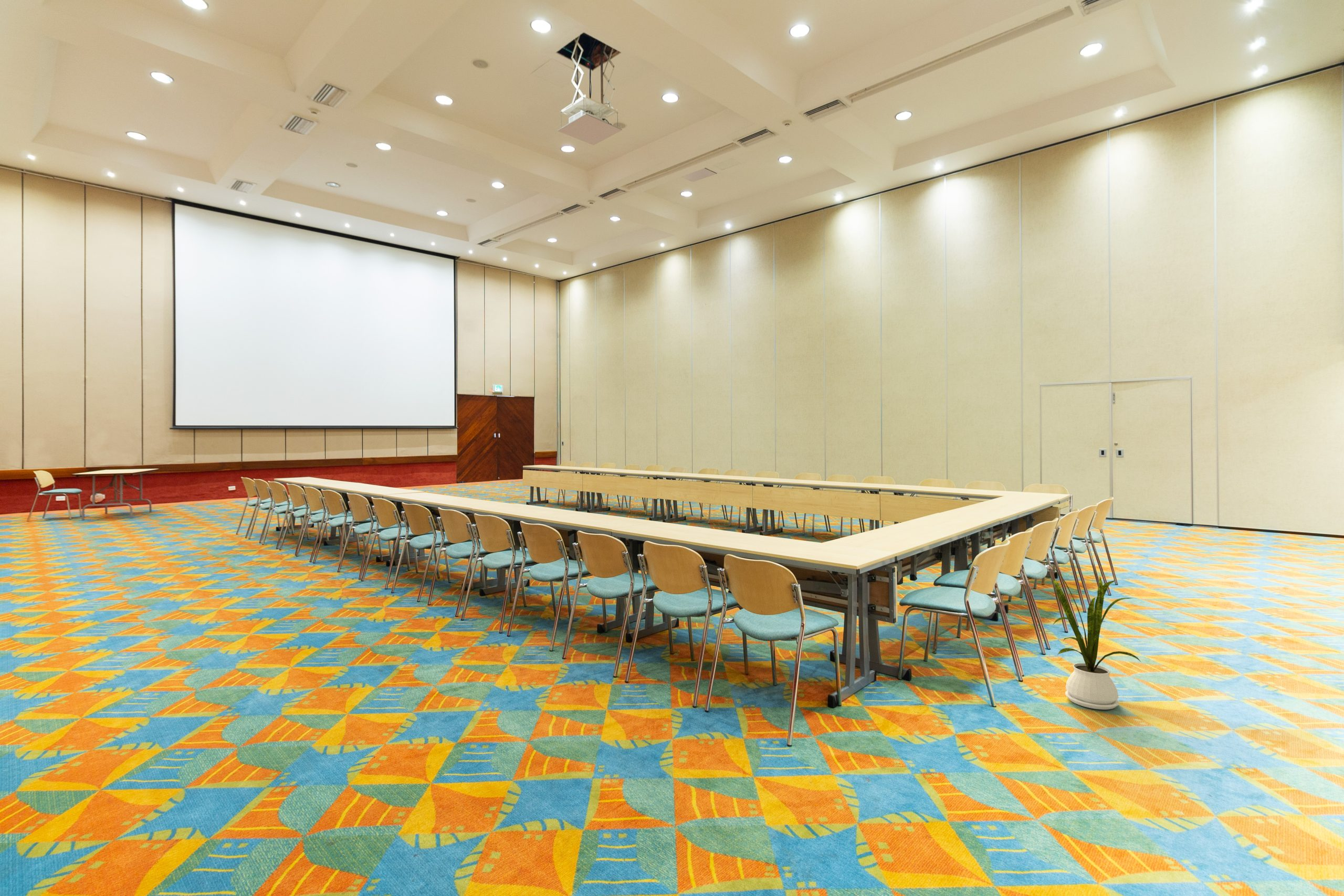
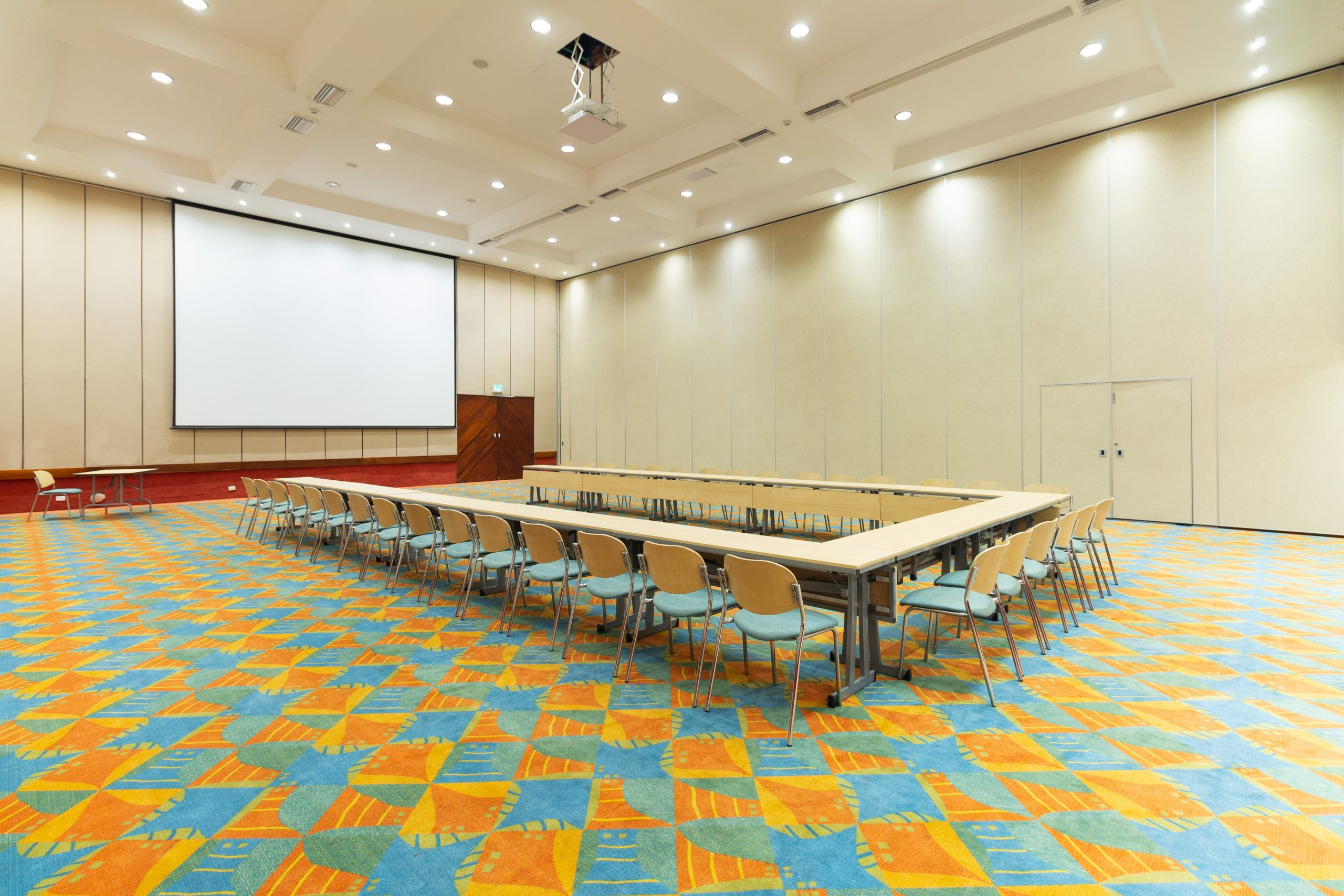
- house plant [1036,559,1141,710]
